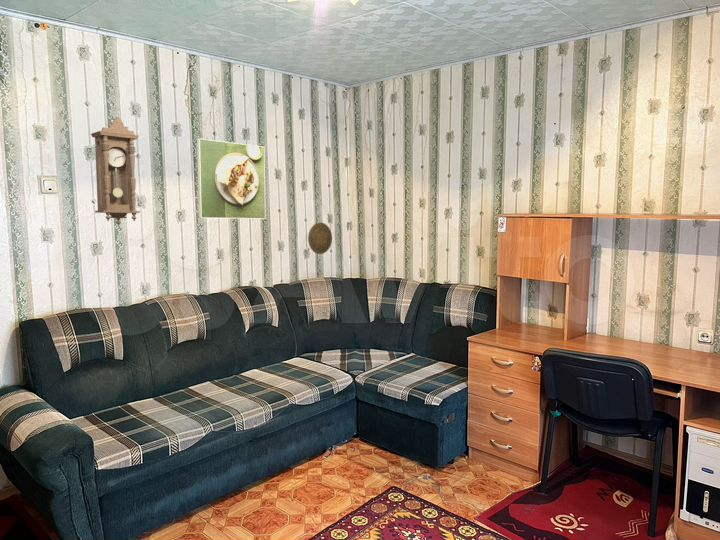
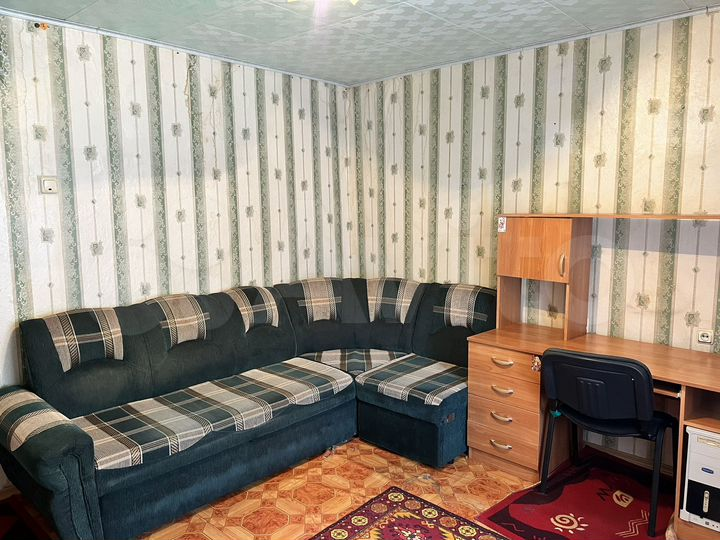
- decorative plate [307,222,333,255]
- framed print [196,137,267,220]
- pendulum clock [90,116,141,226]
